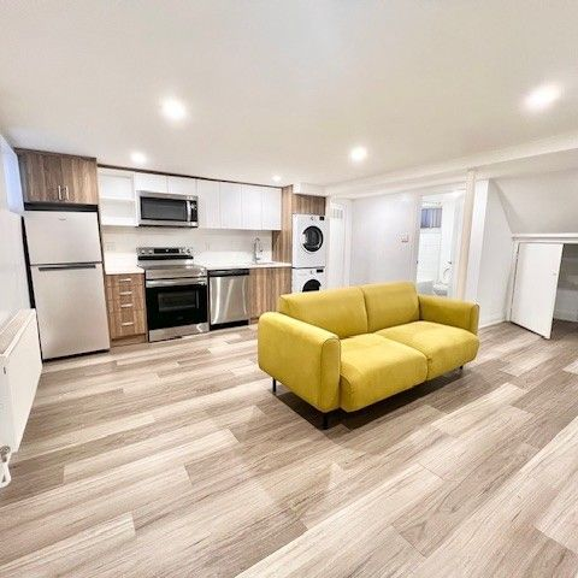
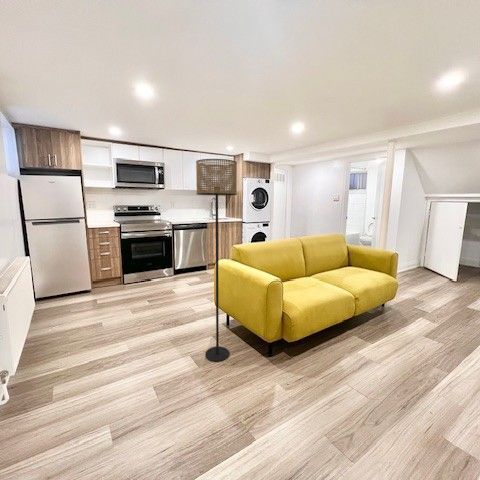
+ floor lamp [195,158,238,362]
